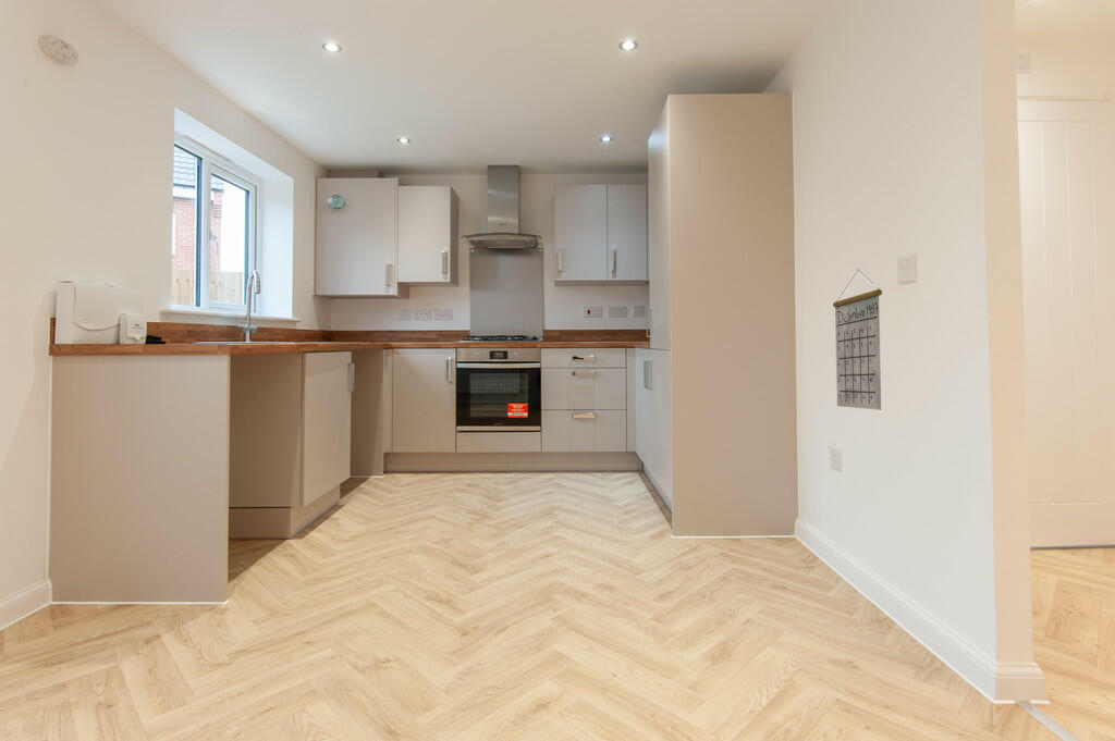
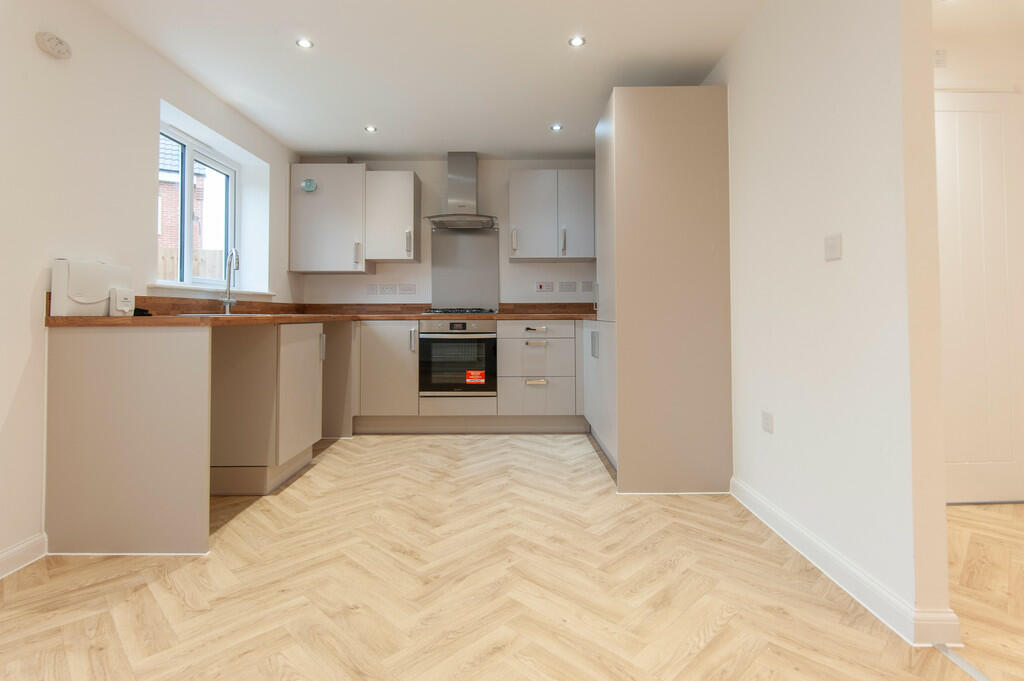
- calendar [832,269,883,411]
